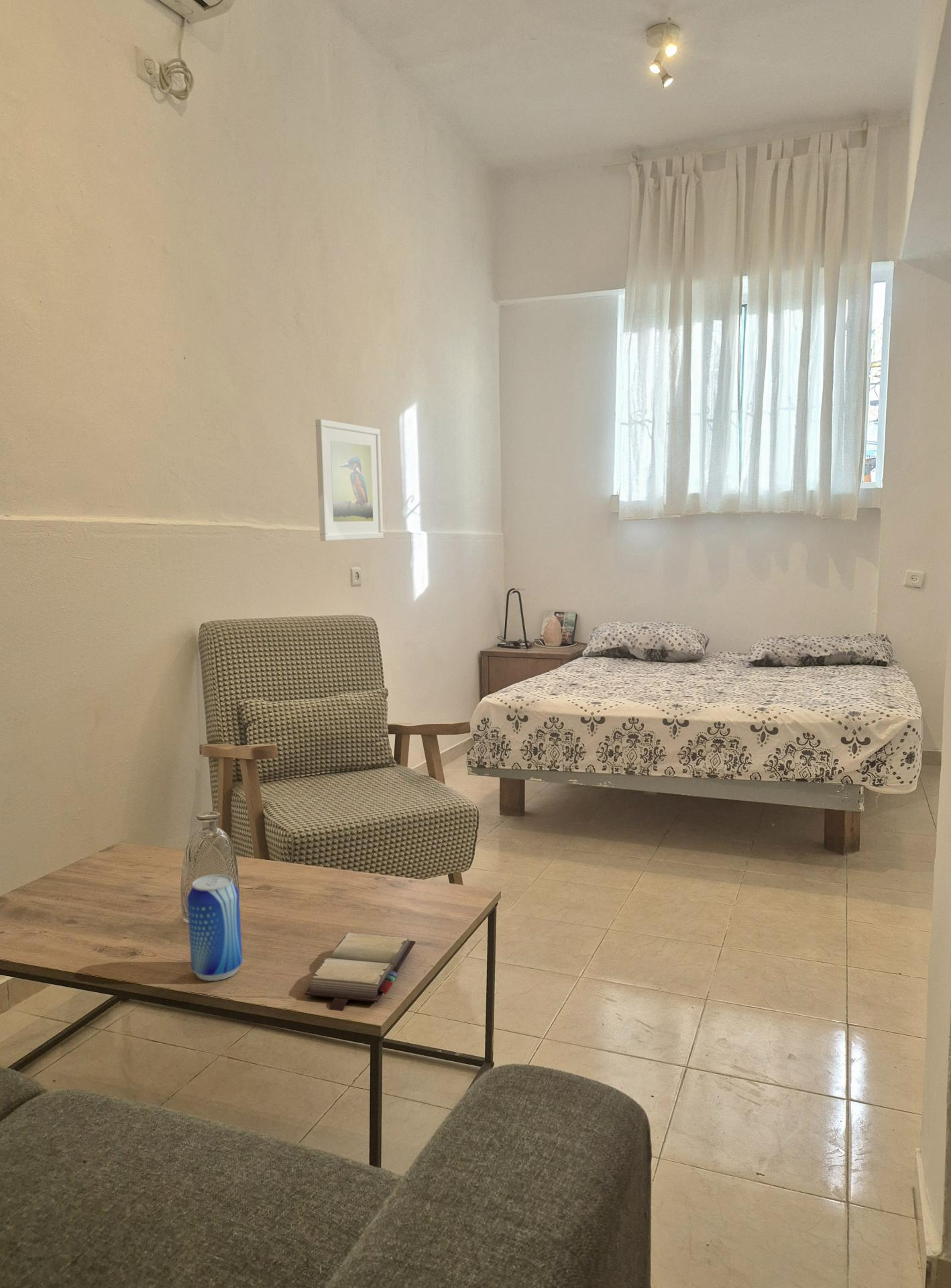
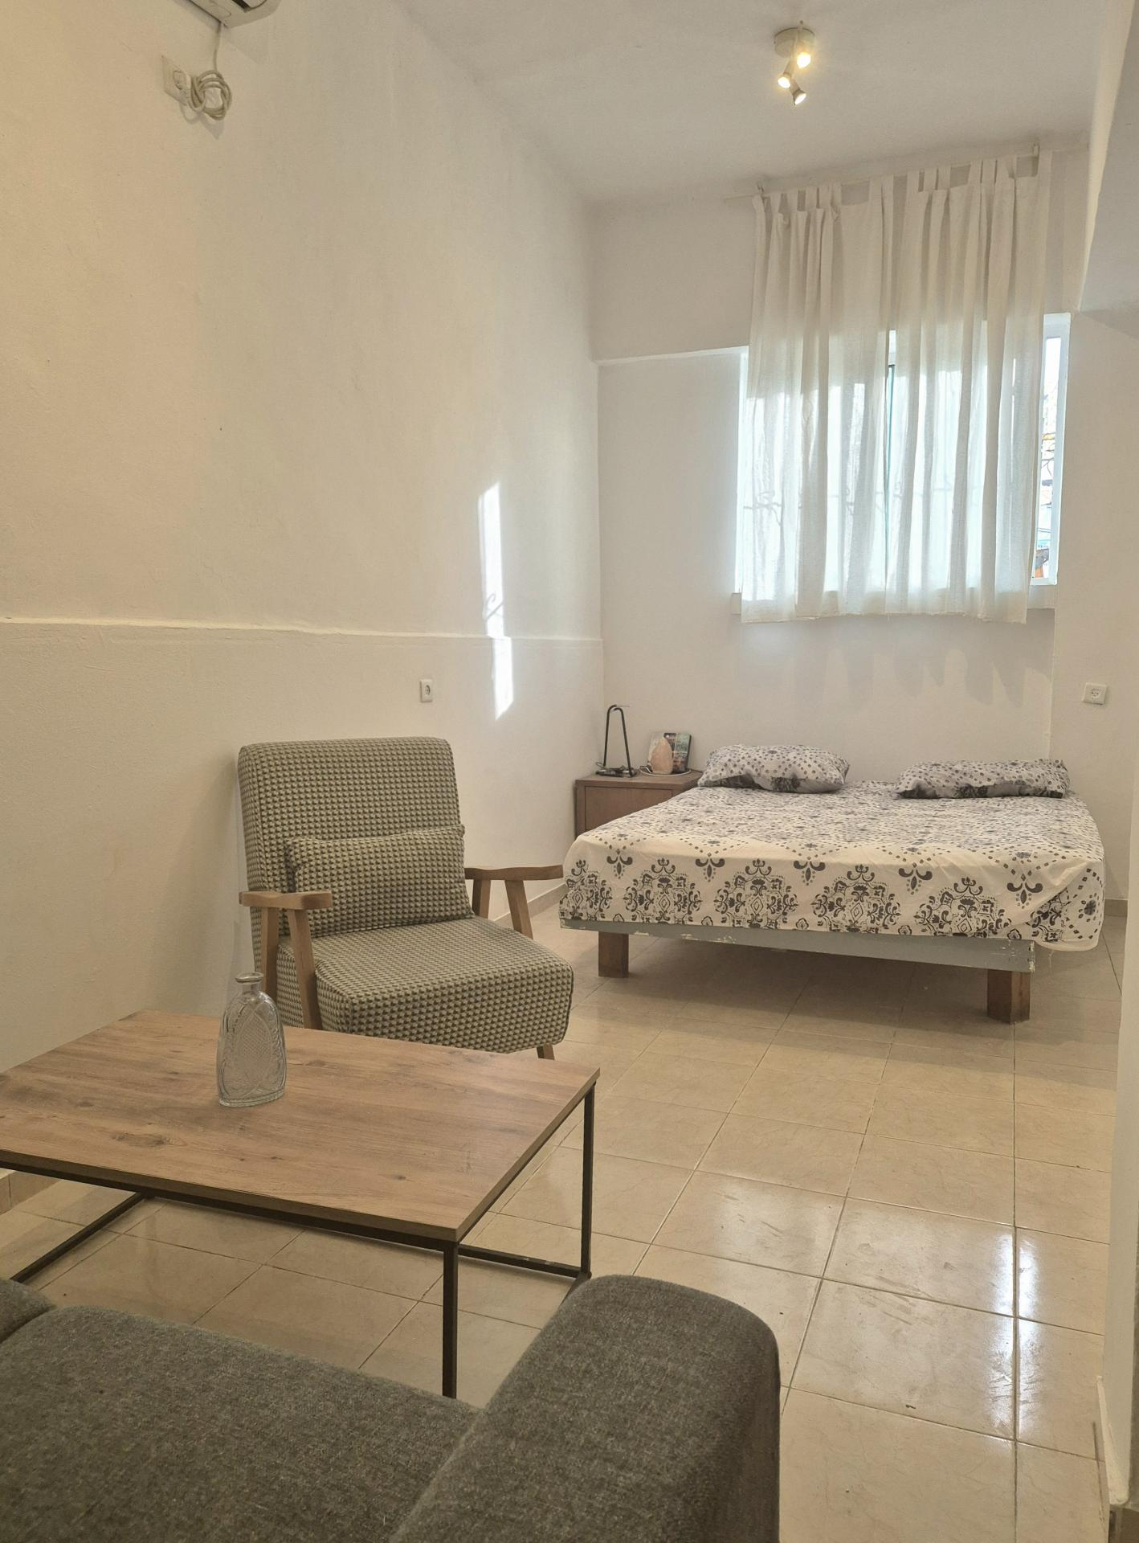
- hardback book [304,932,416,1012]
- beer can [186,873,243,981]
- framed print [315,419,384,542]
